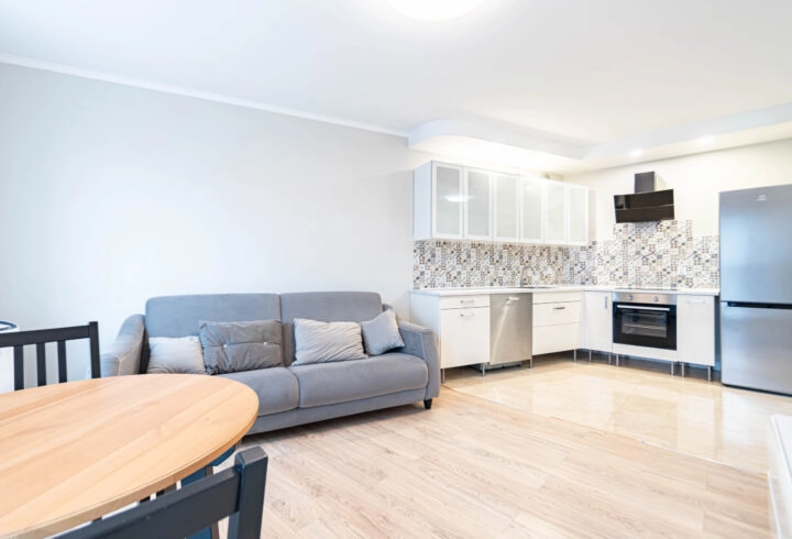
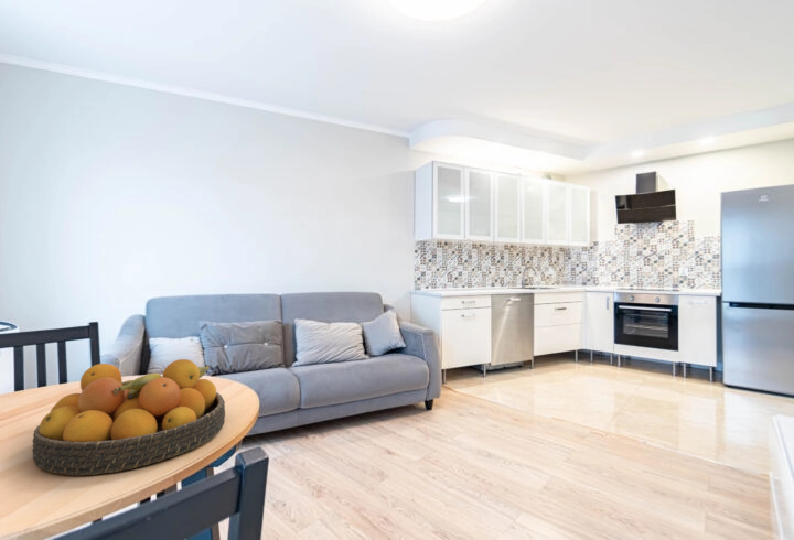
+ fruit bowl [31,358,226,476]
